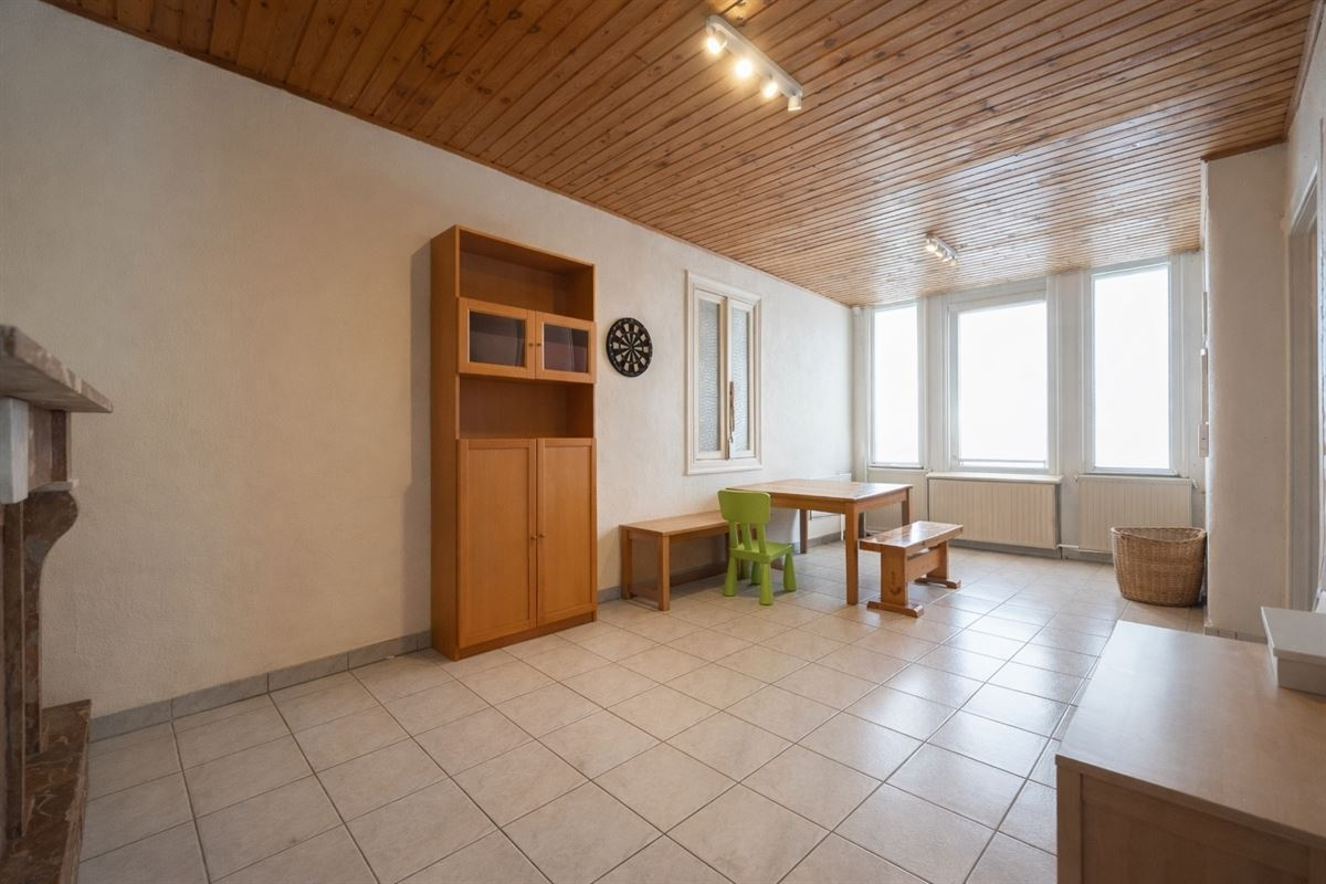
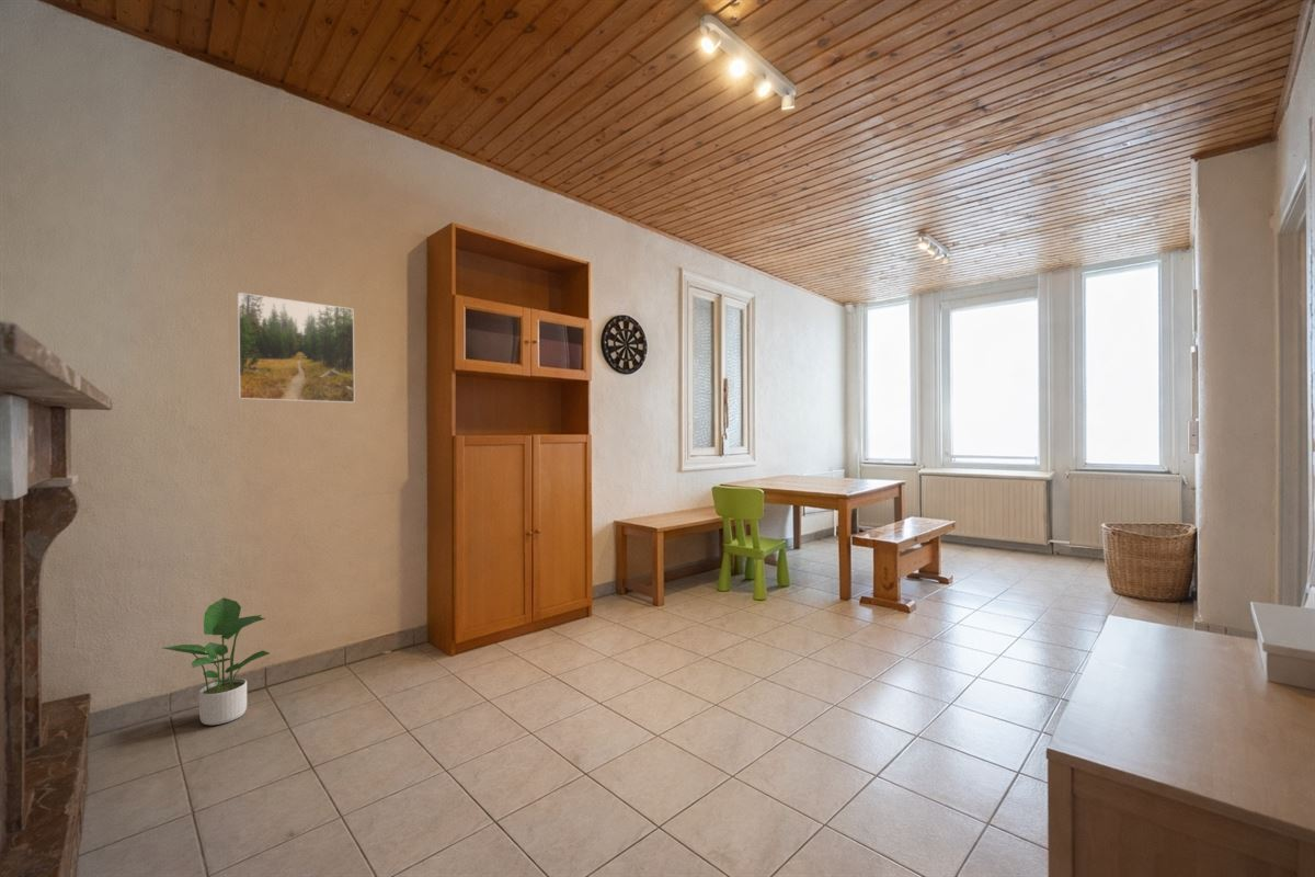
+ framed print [236,292,356,403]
+ potted plant [162,596,271,726]
